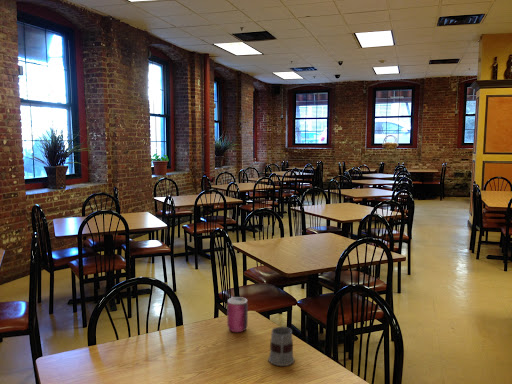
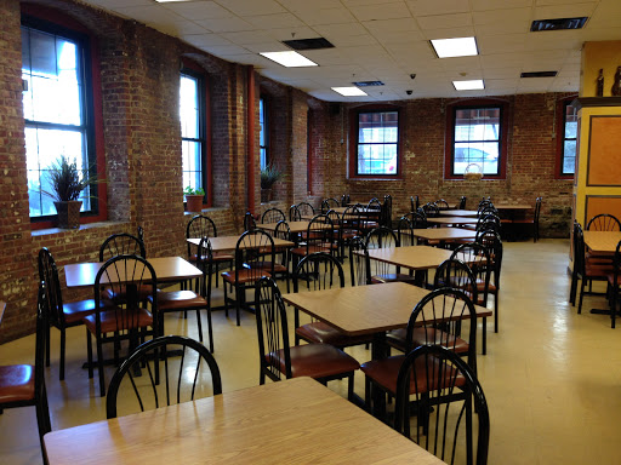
- can [226,296,249,333]
- mug [267,326,296,367]
